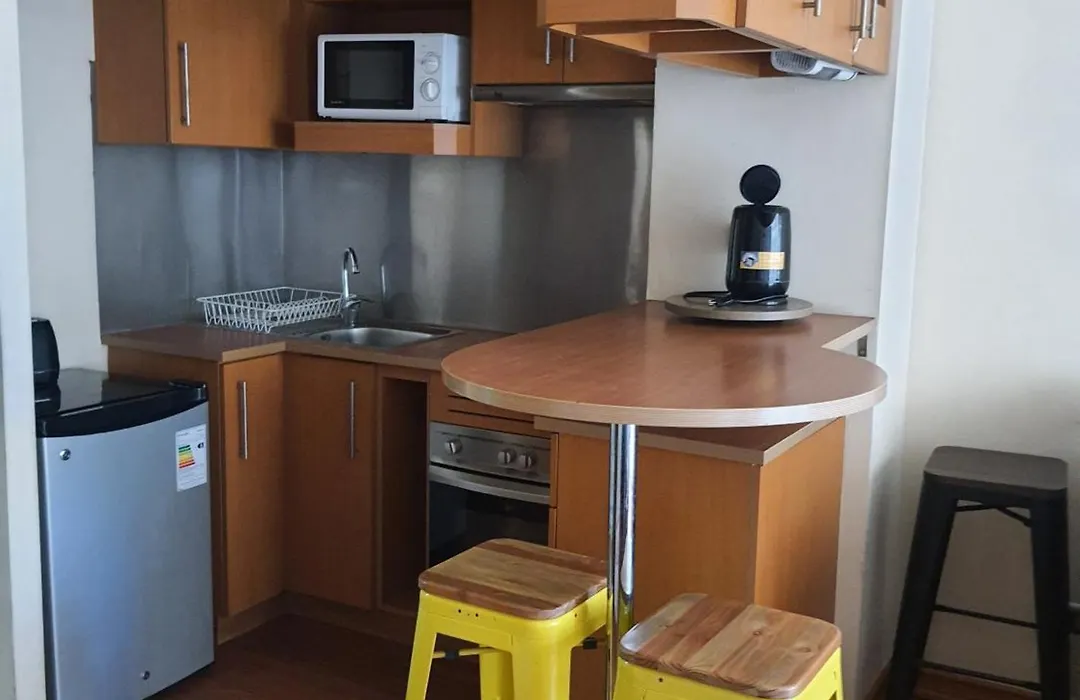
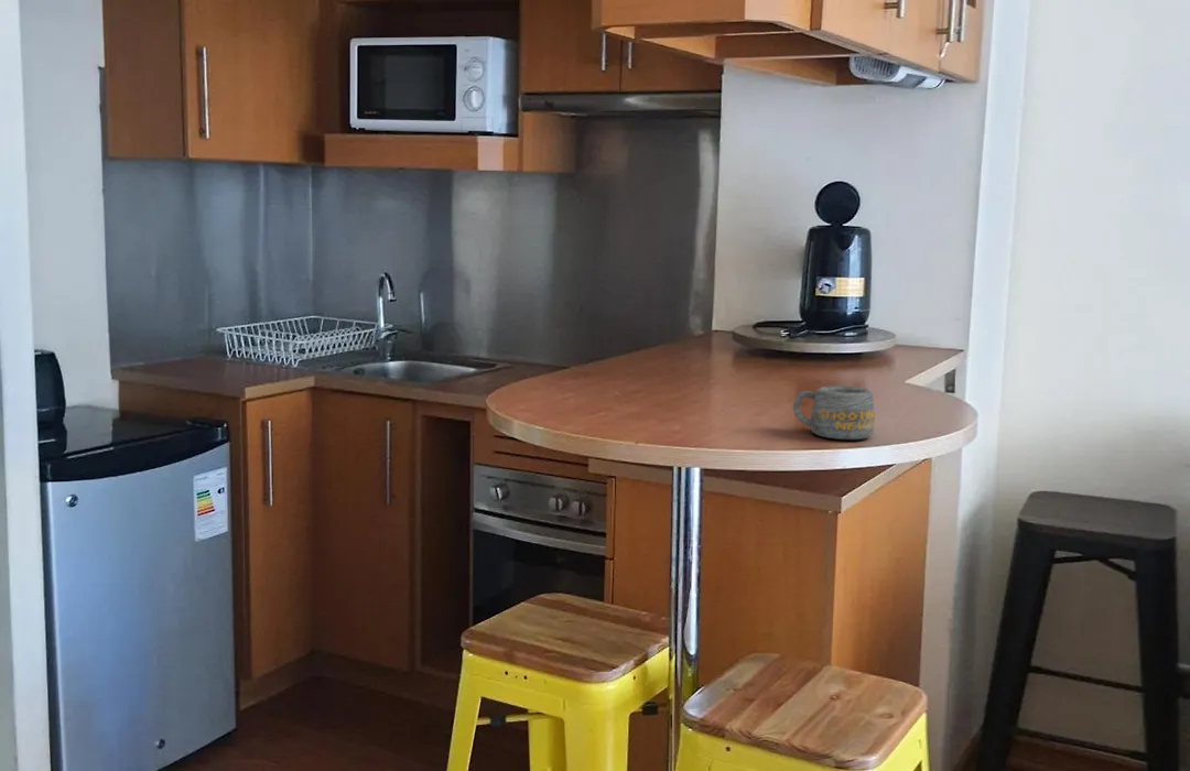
+ mug [792,384,876,441]
